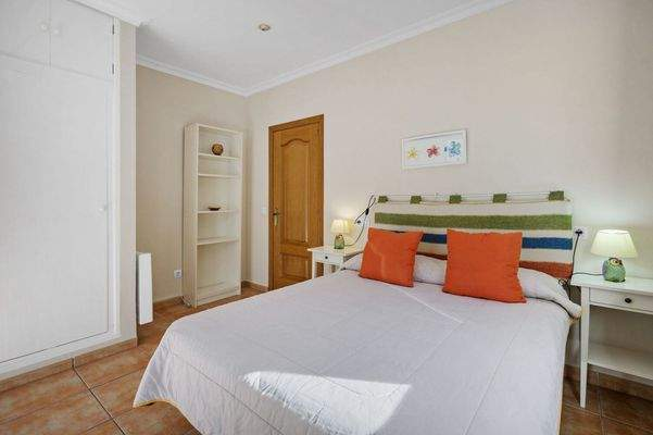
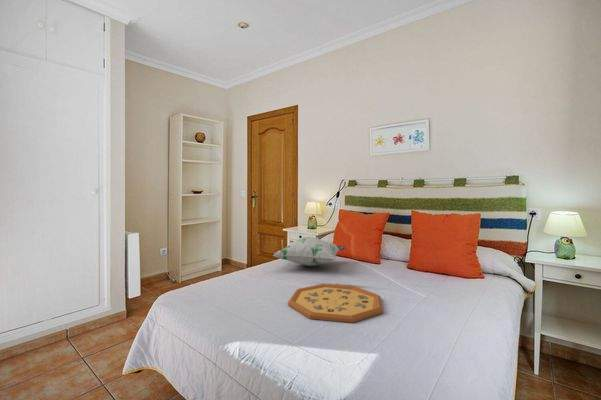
+ decorative tray [287,283,384,324]
+ decorative pillow [272,236,346,267]
